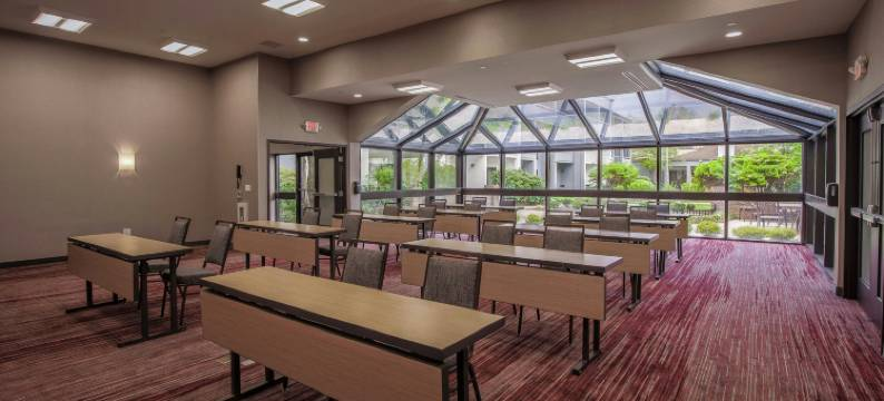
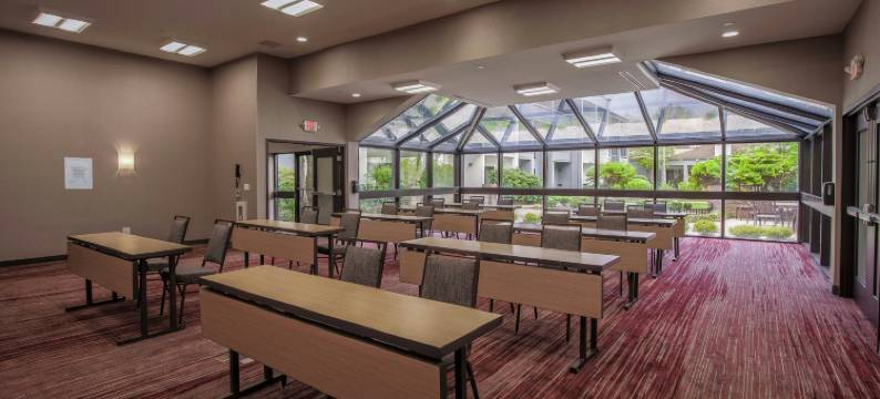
+ wall art [63,156,94,190]
